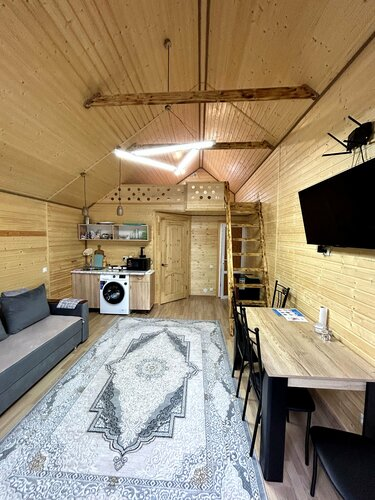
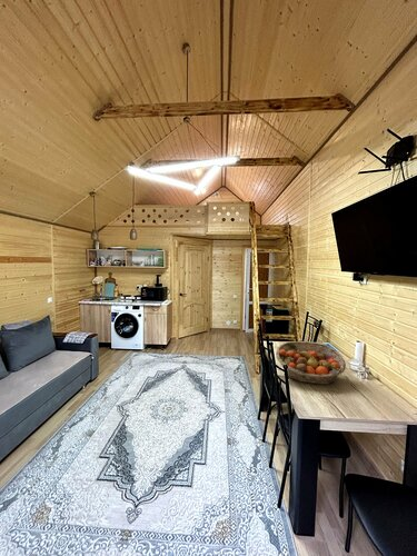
+ fruit basket [275,340,347,386]
